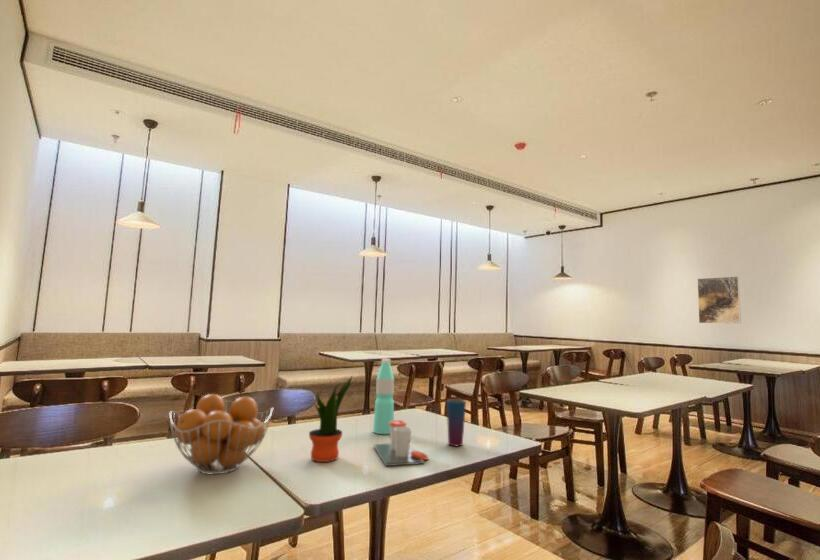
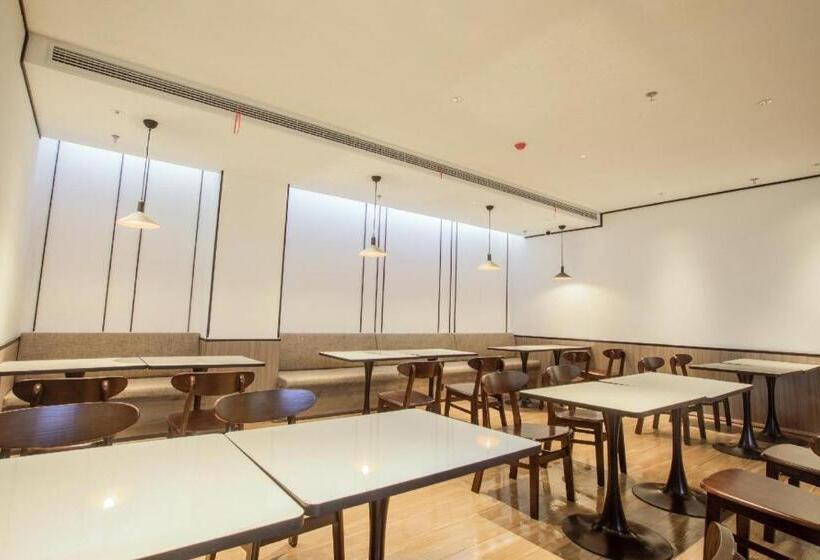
- fruit basket [168,393,274,475]
- water bottle [372,358,395,435]
- potted plant [308,375,354,463]
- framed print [696,275,742,325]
- cup [446,398,467,447]
- cup [372,419,430,467]
